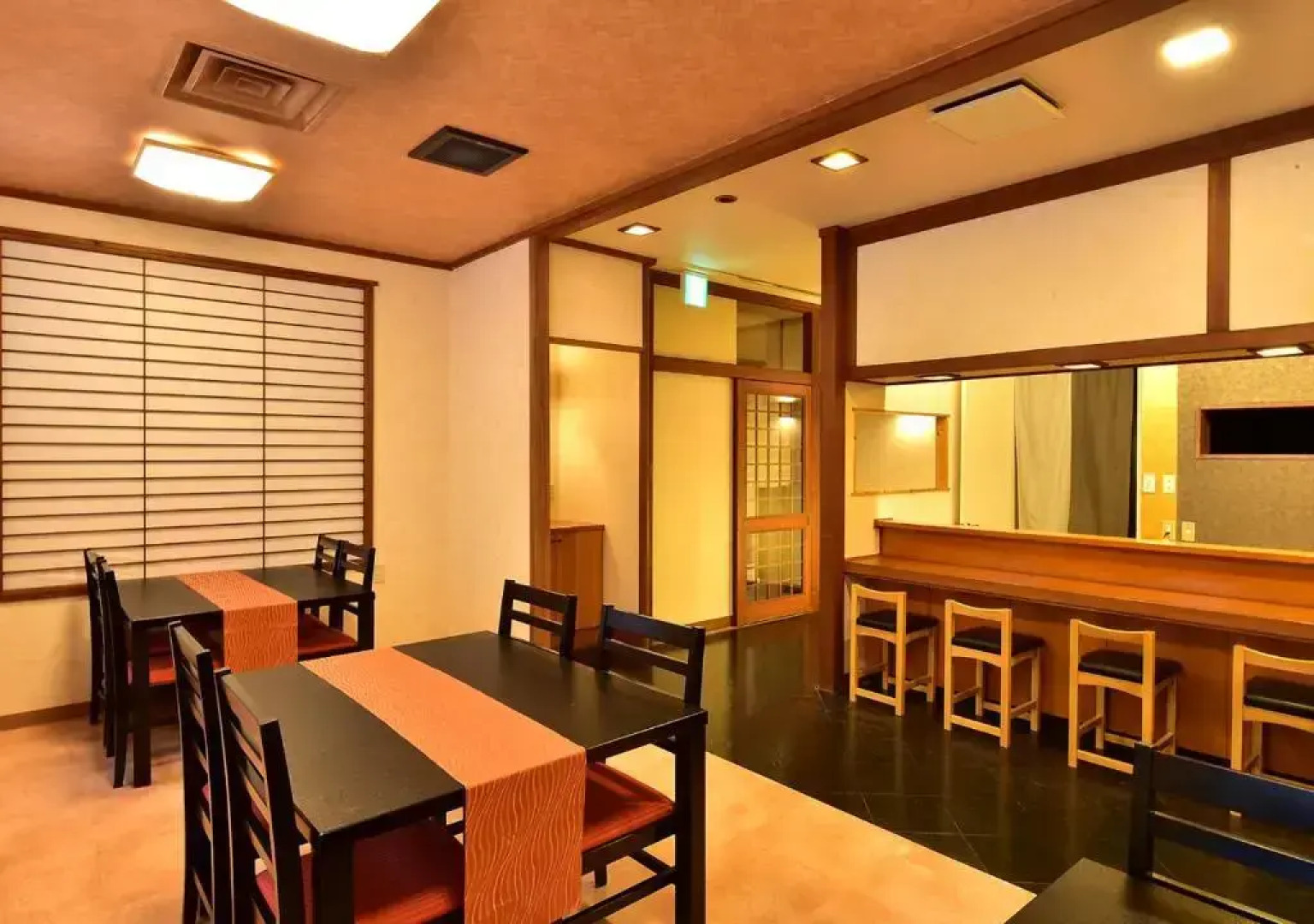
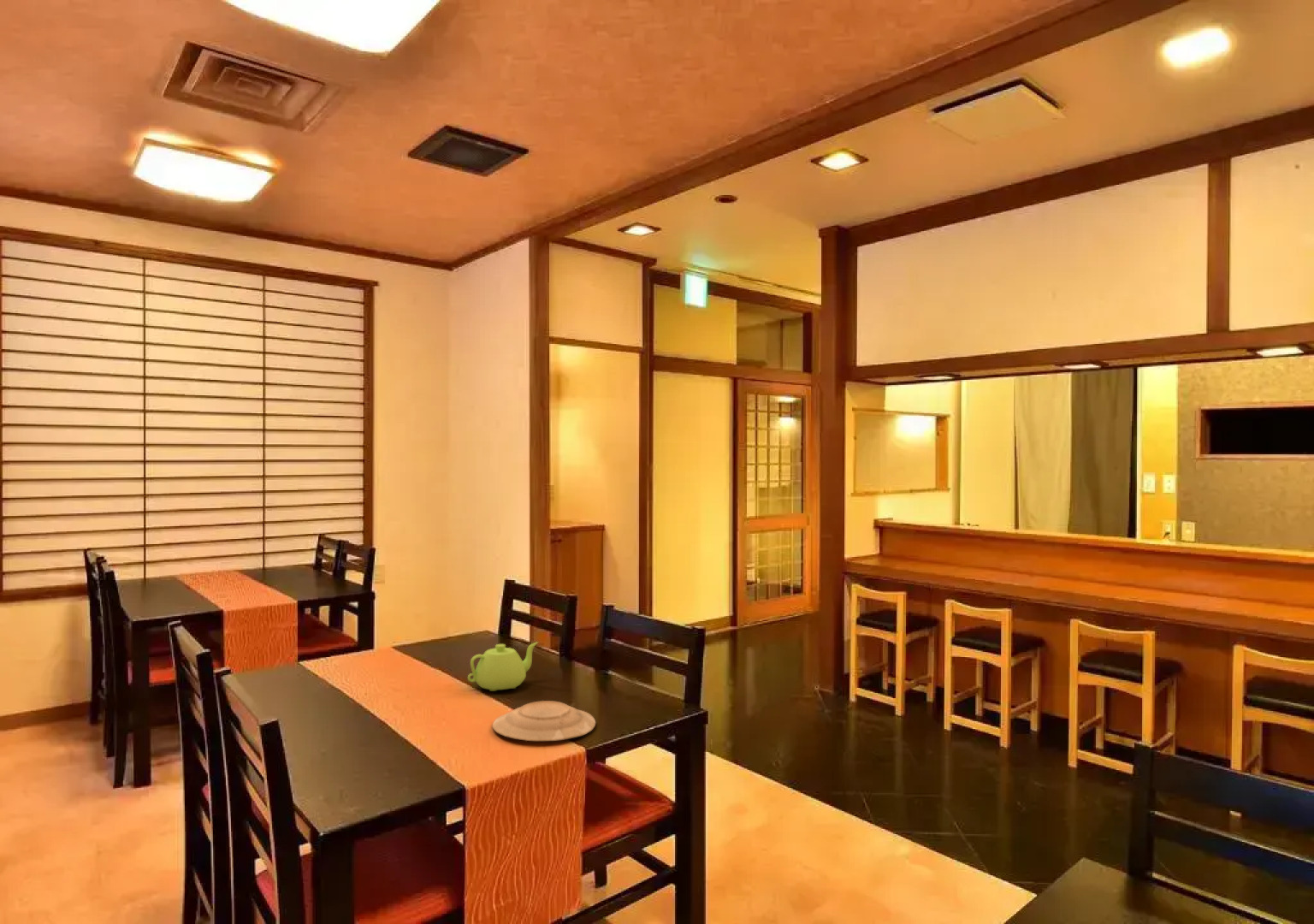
+ plate [491,700,596,742]
+ teapot [467,641,539,692]
